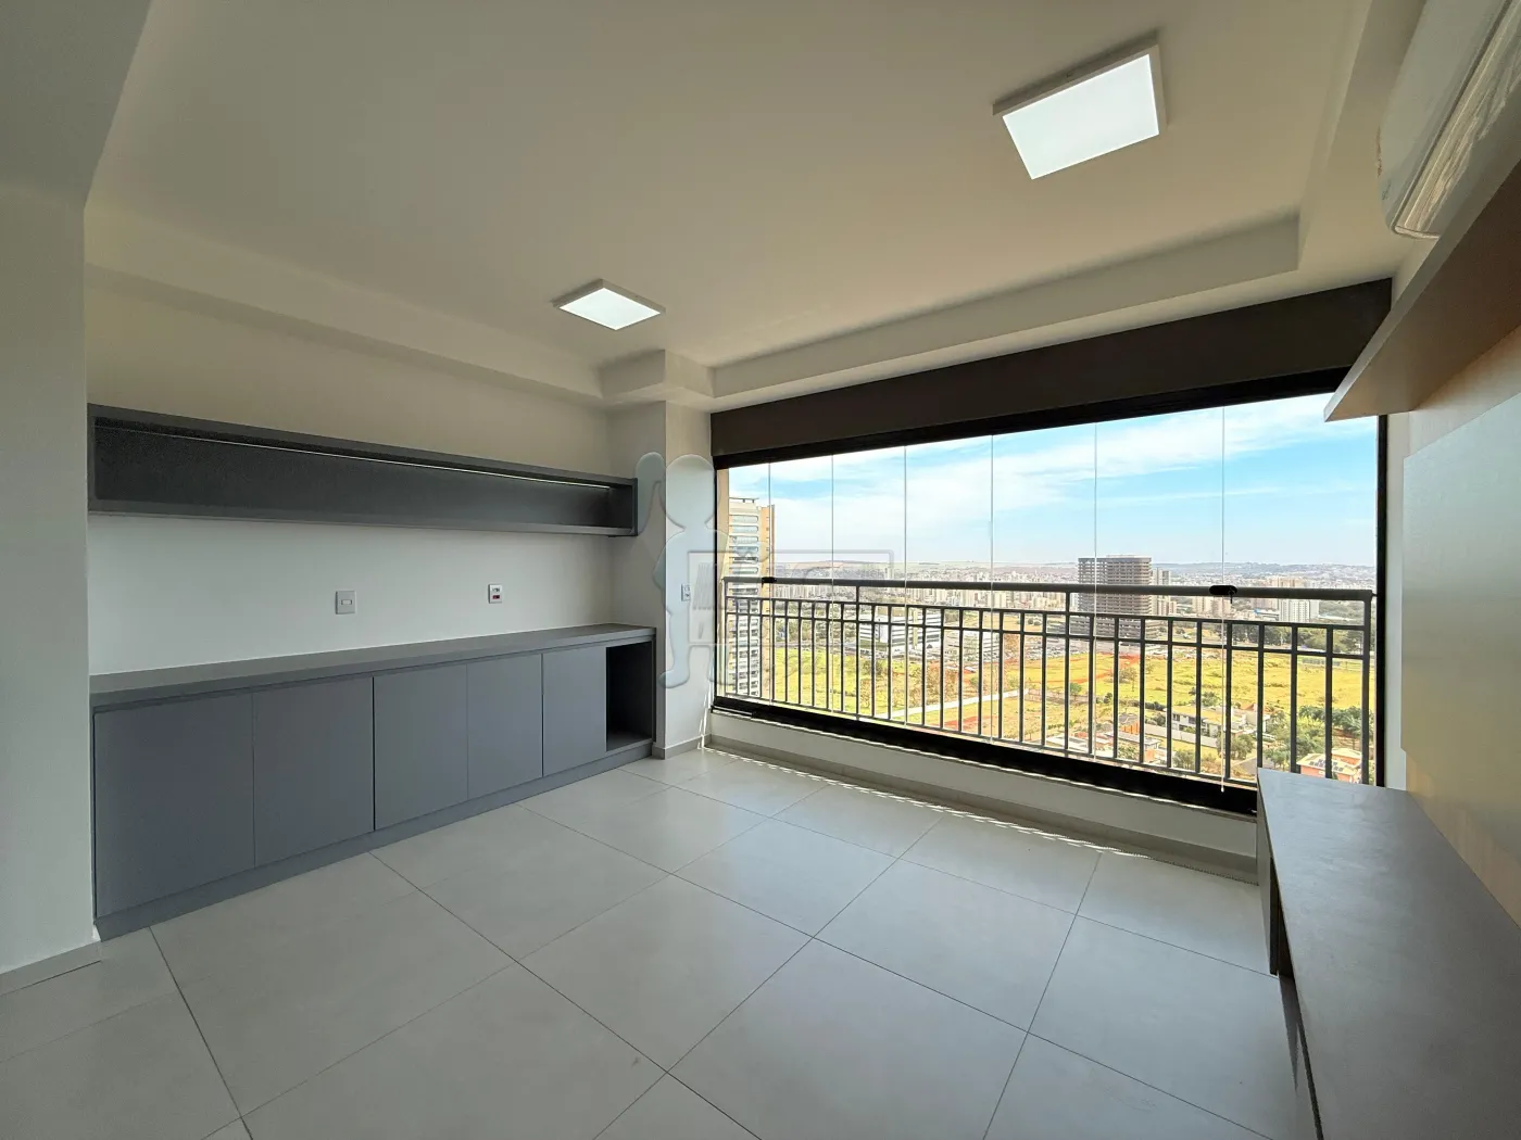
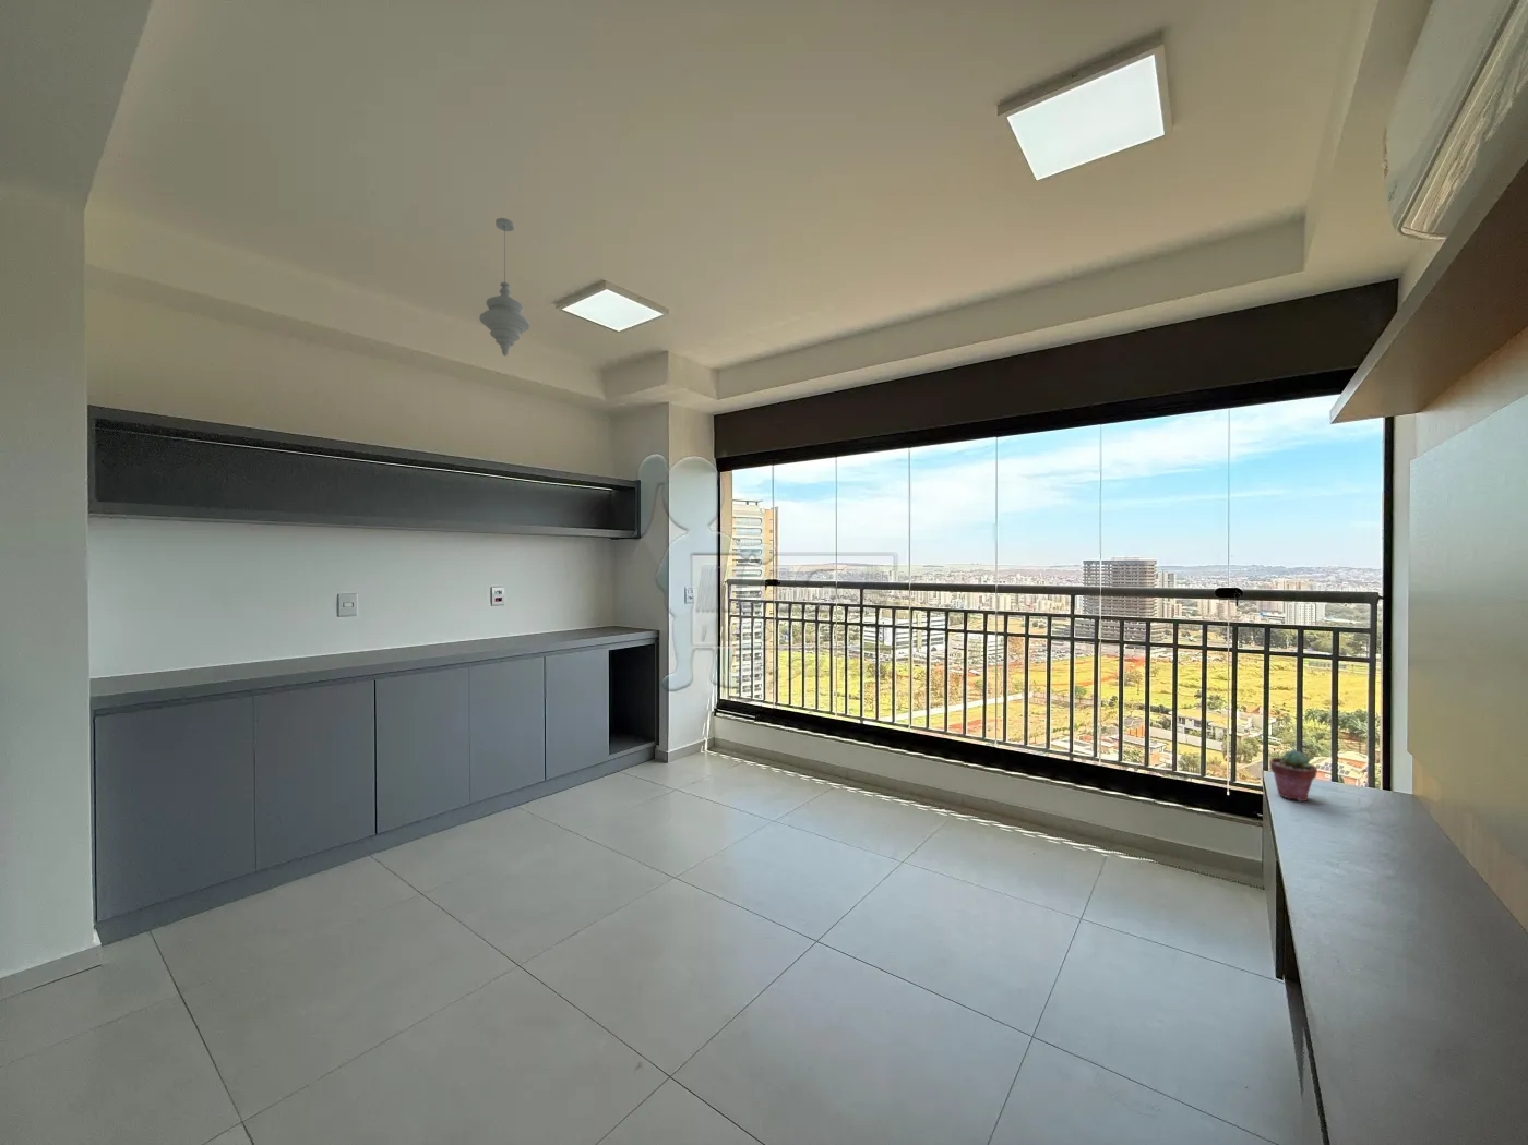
+ potted succulent [1268,749,1319,802]
+ pendant light [478,216,532,357]
